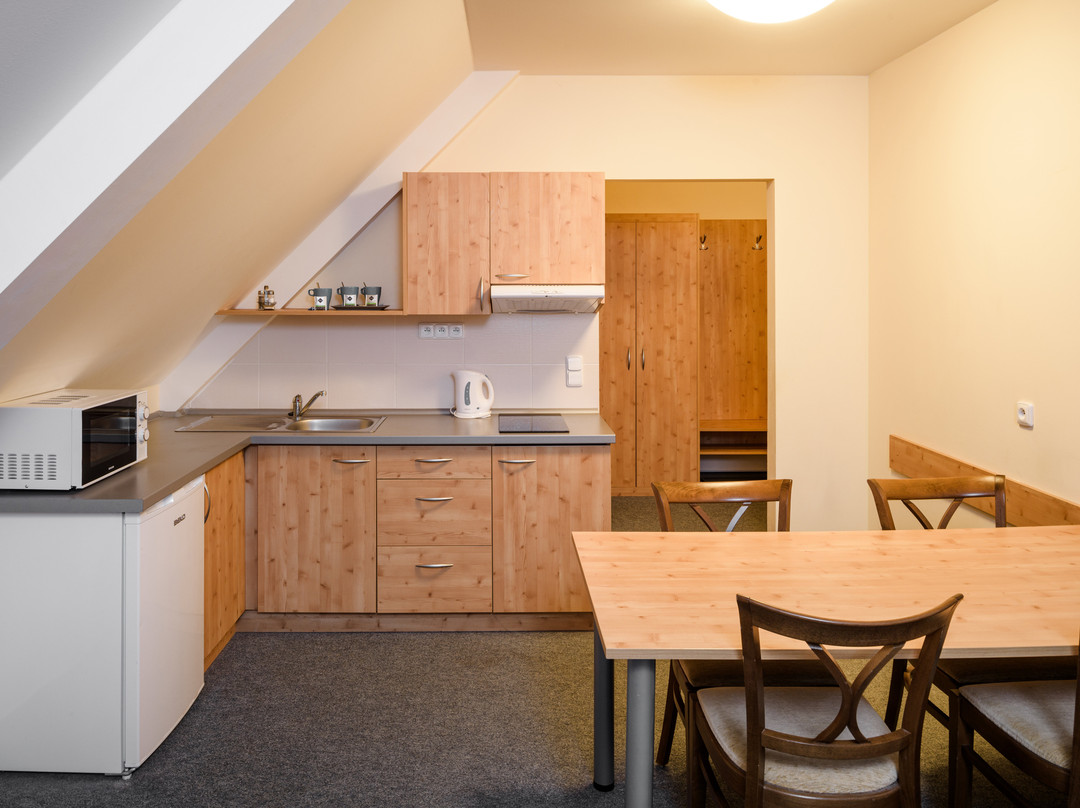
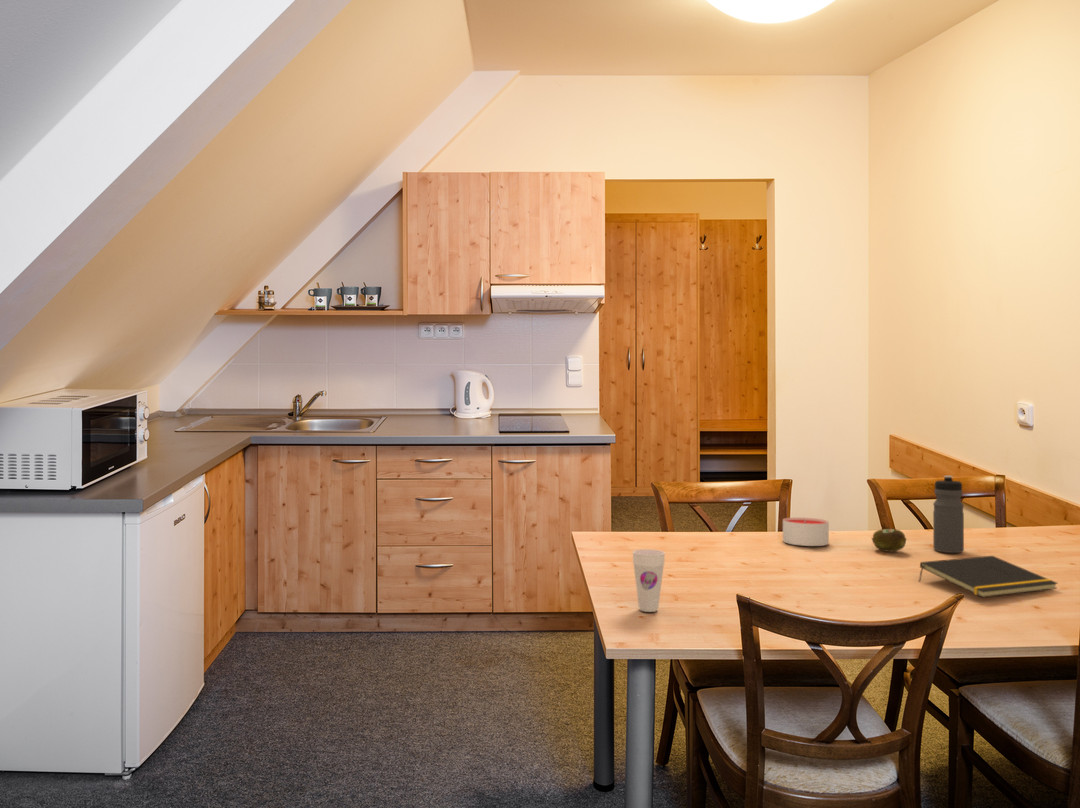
+ fruit [871,528,908,553]
+ candle [782,517,830,547]
+ notepad [918,555,1059,598]
+ cup [631,548,666,613]
+ water bottle [932,475,965,554]
